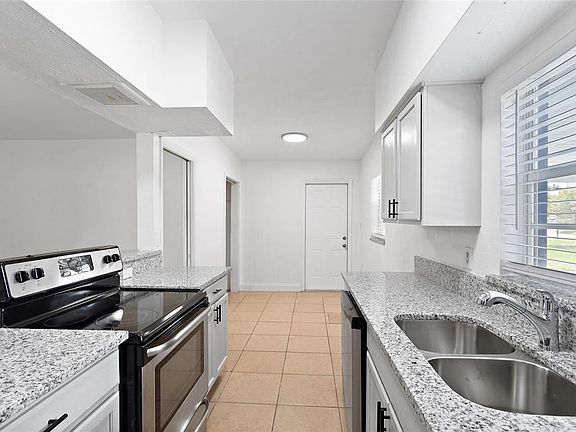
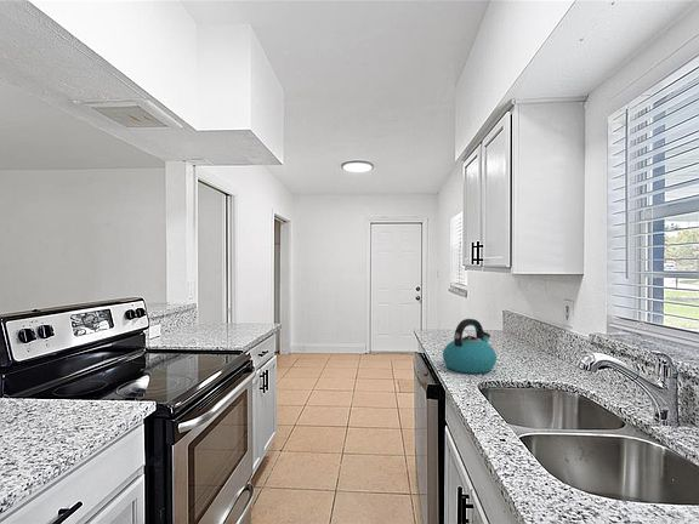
+ kettle [442,318,498,375]
